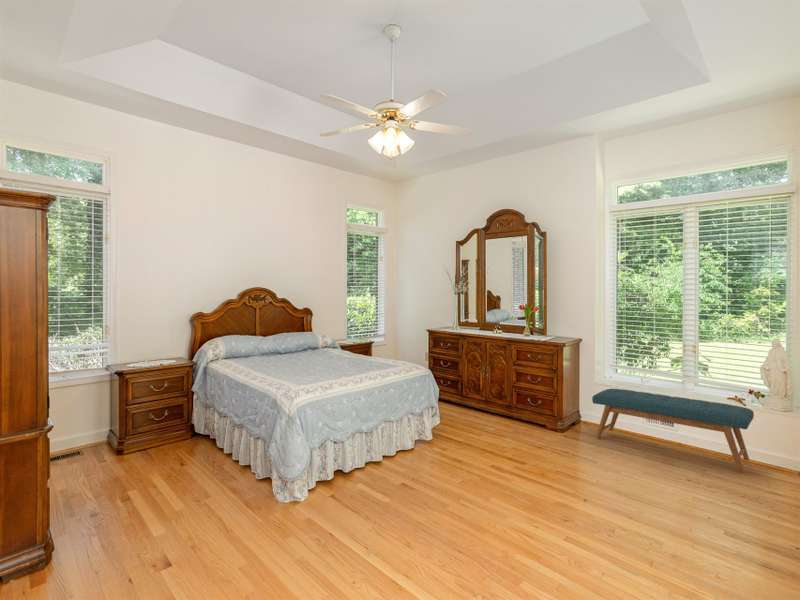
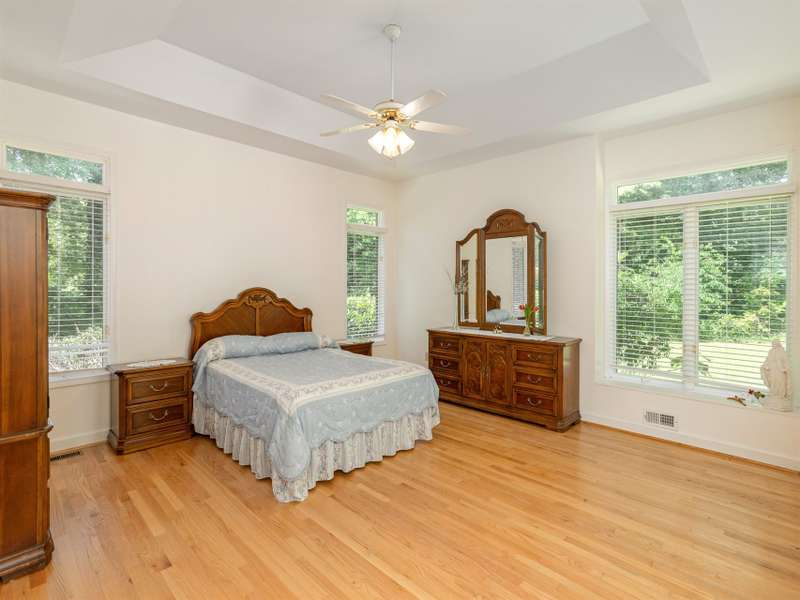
- bench [591,388,755,473]
